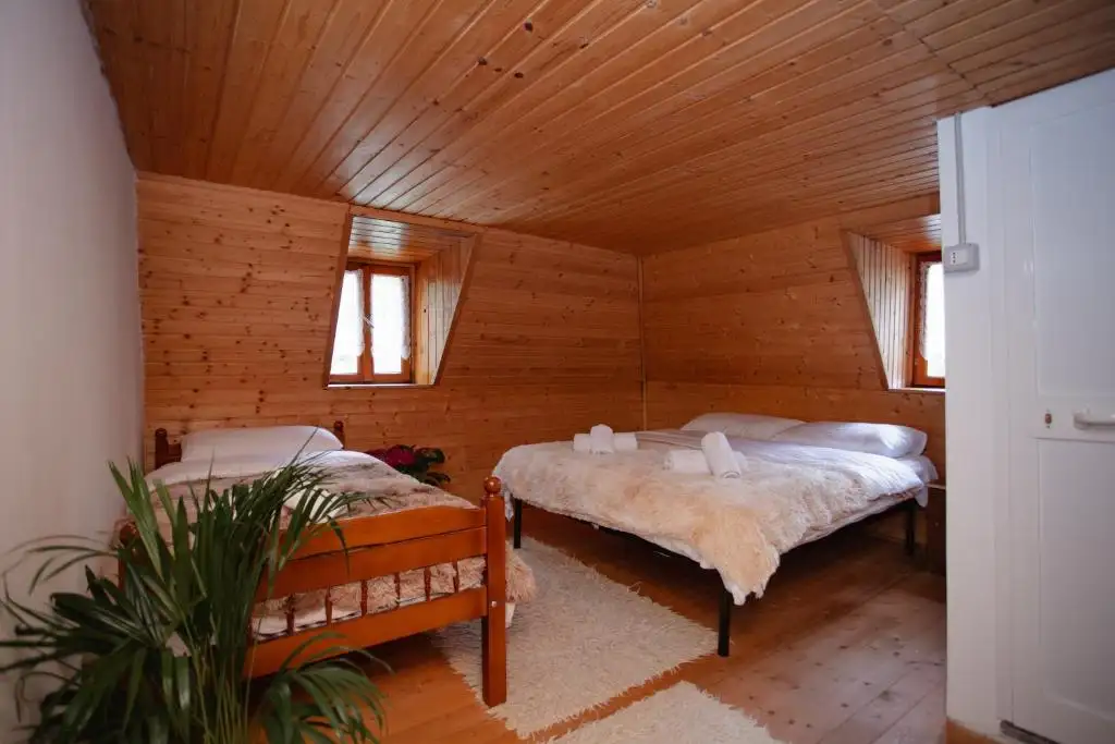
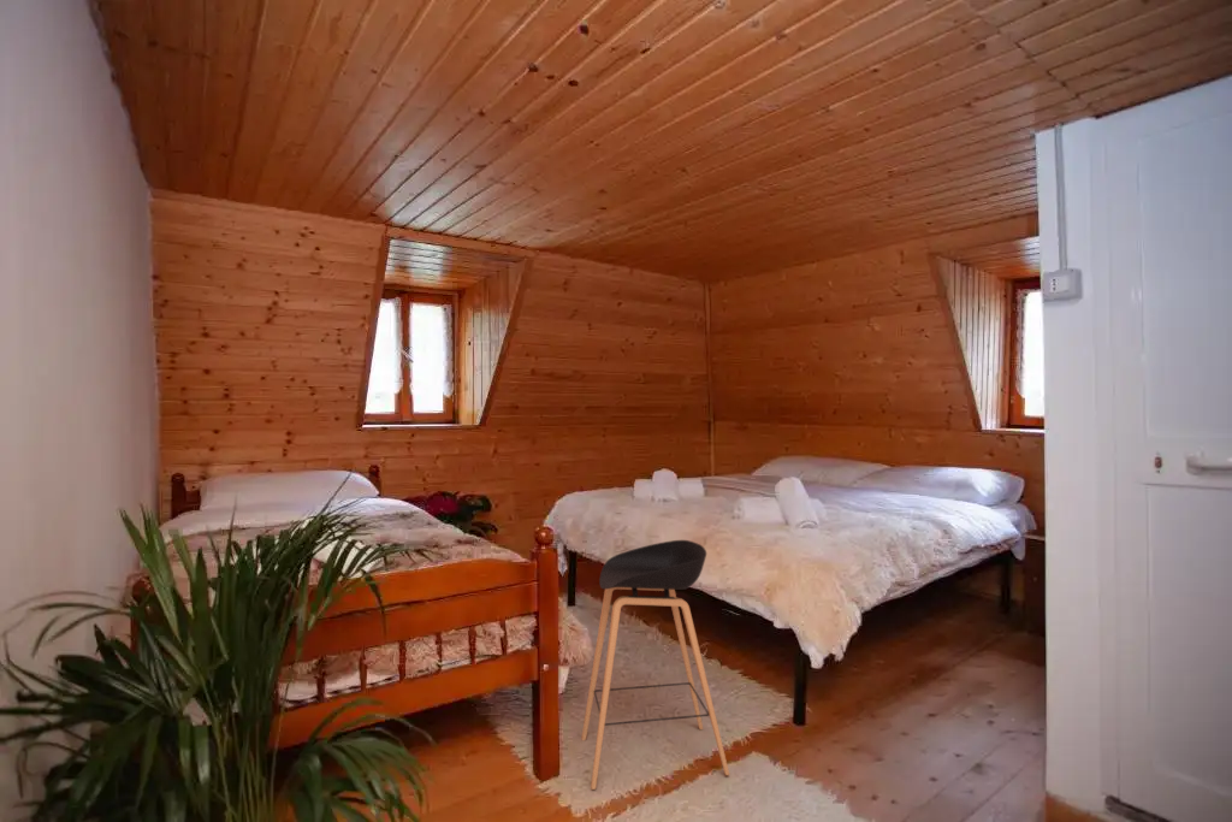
+ stool [580,539,730,791]
